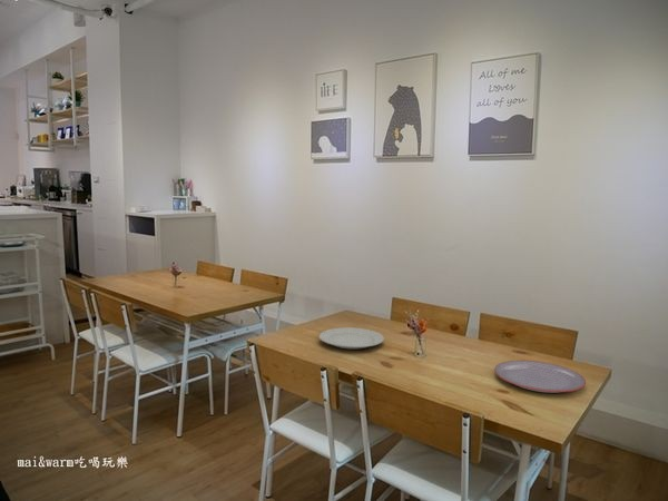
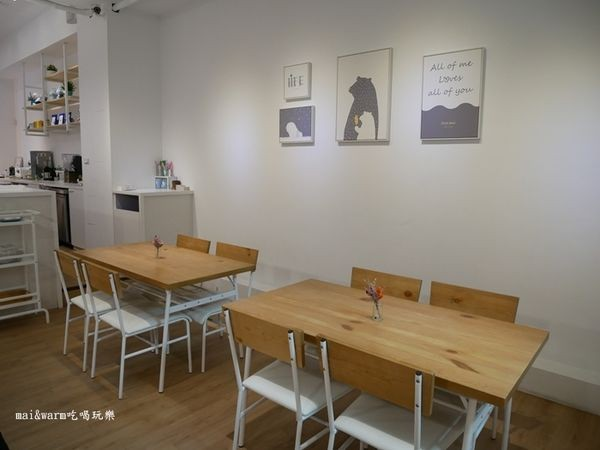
- plate [493,360,587,394]
- chinaware [318,326,385,351]
